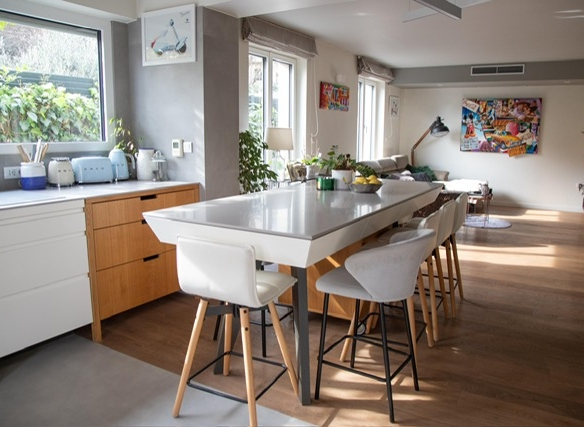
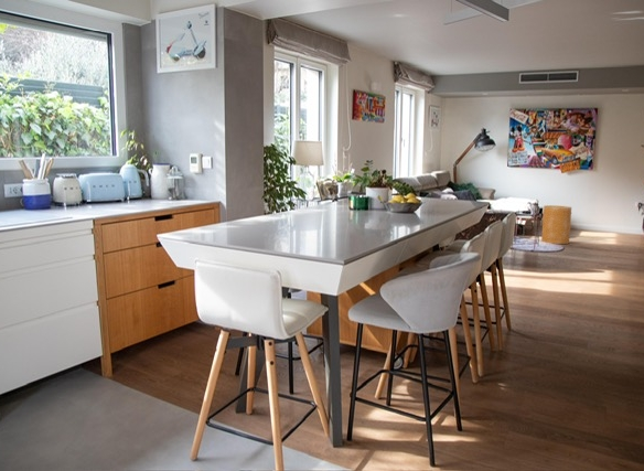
+ basket [540,204,572,245]
